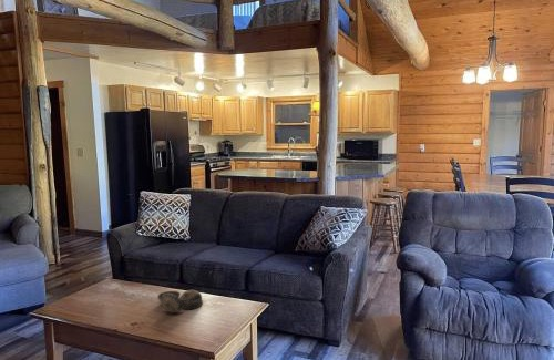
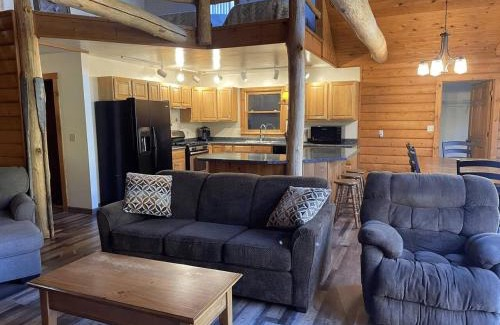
- decorative bowl [156,289,204,313]
